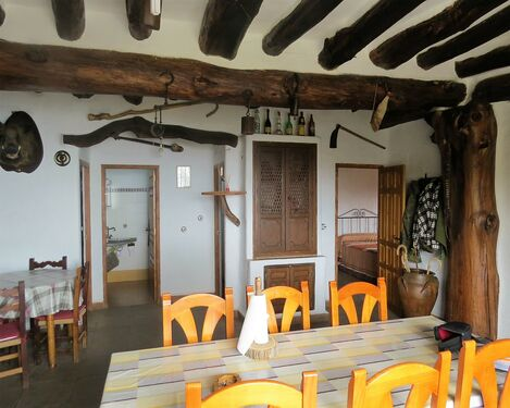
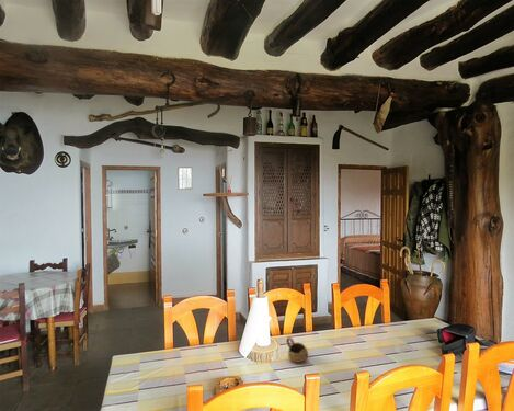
+ cup [285,336,309,364]
